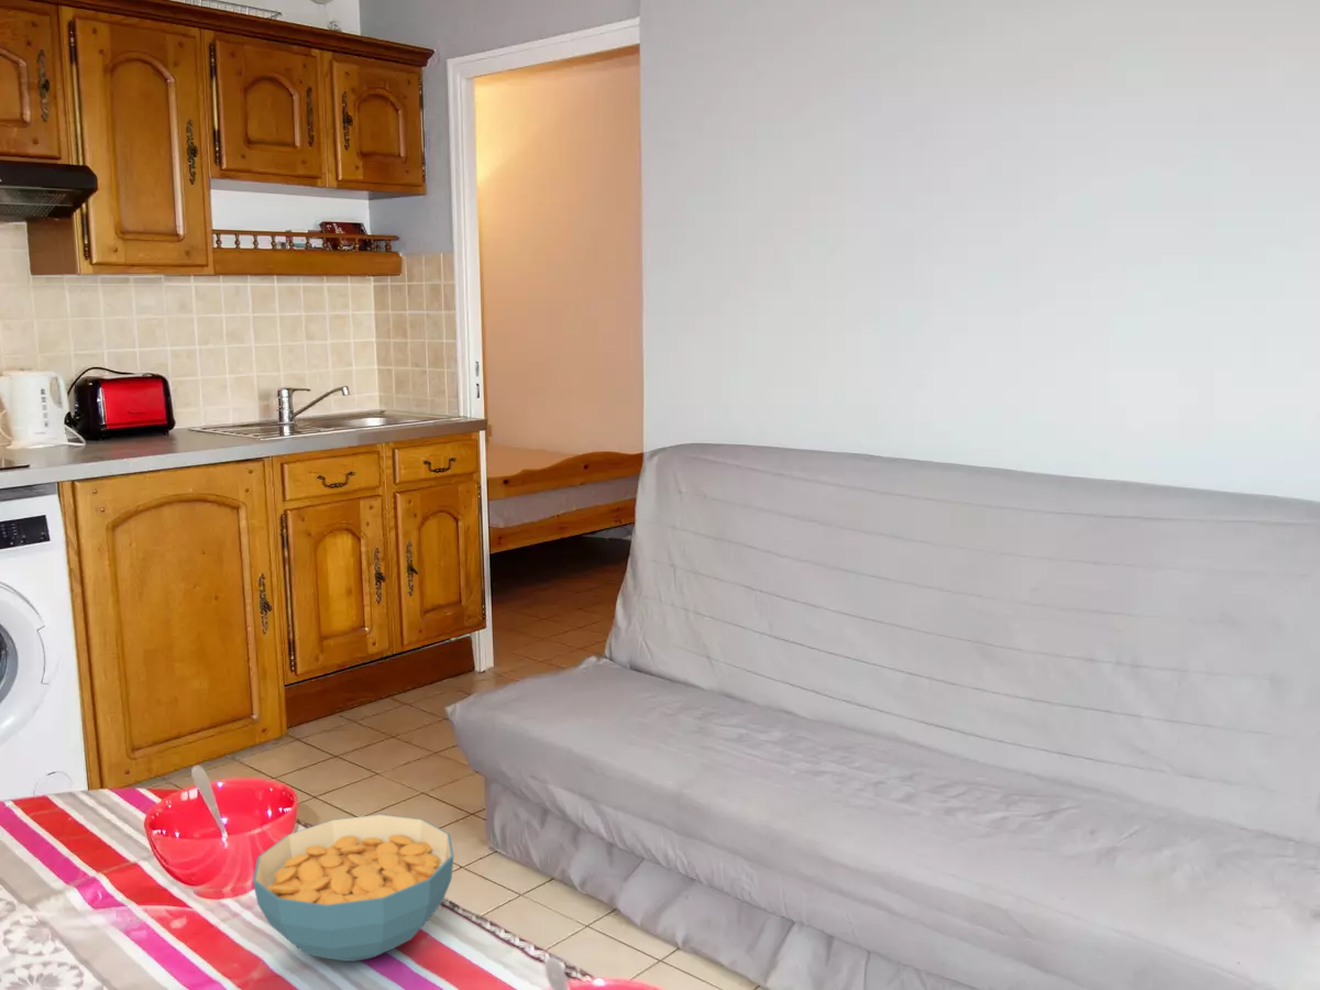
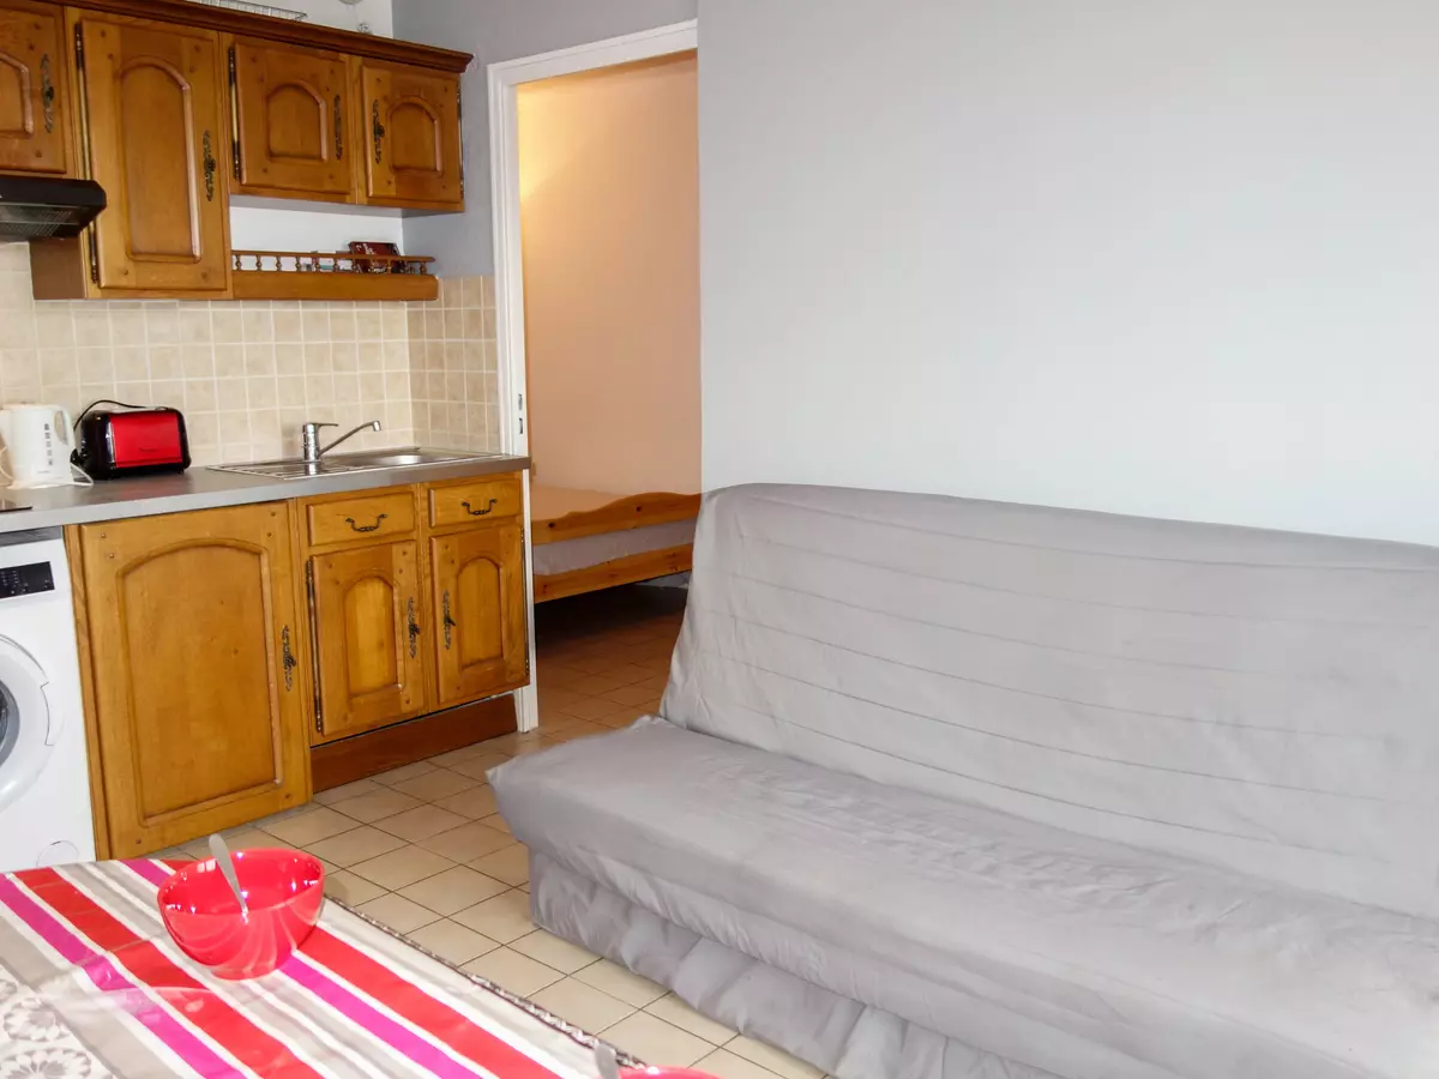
- cereal bowl [252,813,454,963]
